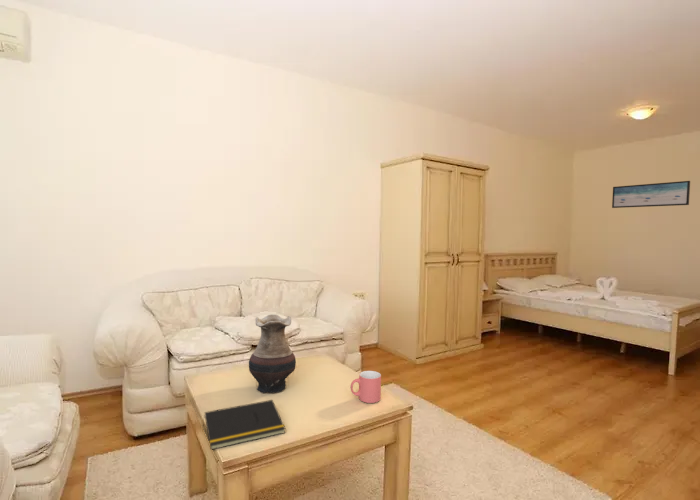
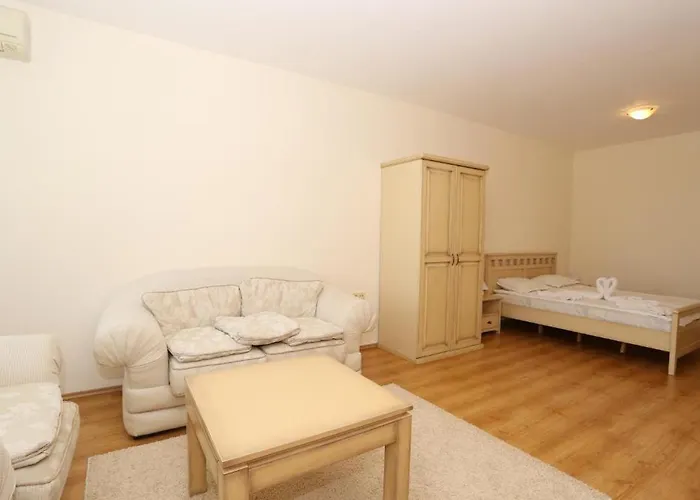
- mug [350,370,382,404]
- wall art [611,180,691,209]
- vase [248,313,297,394]
- notepad [202,399,287,451]
